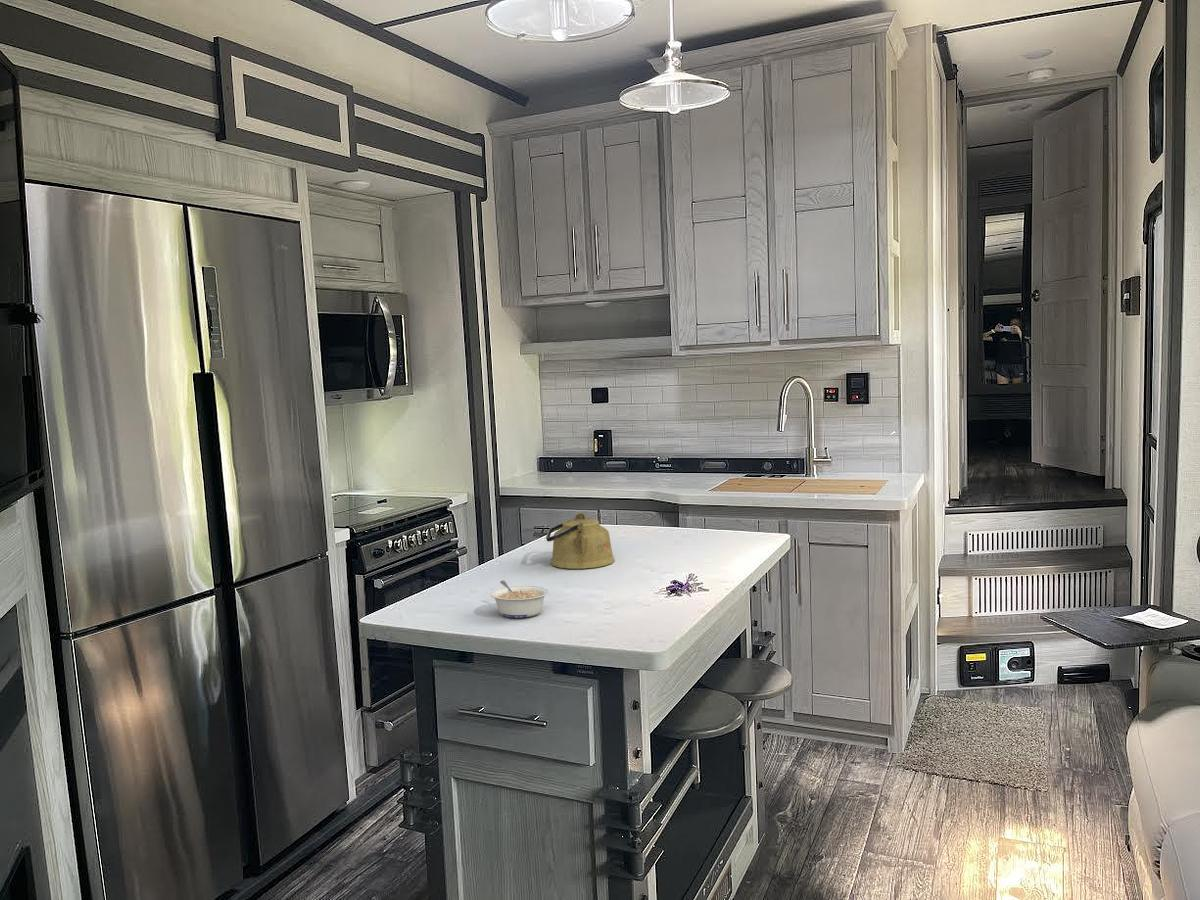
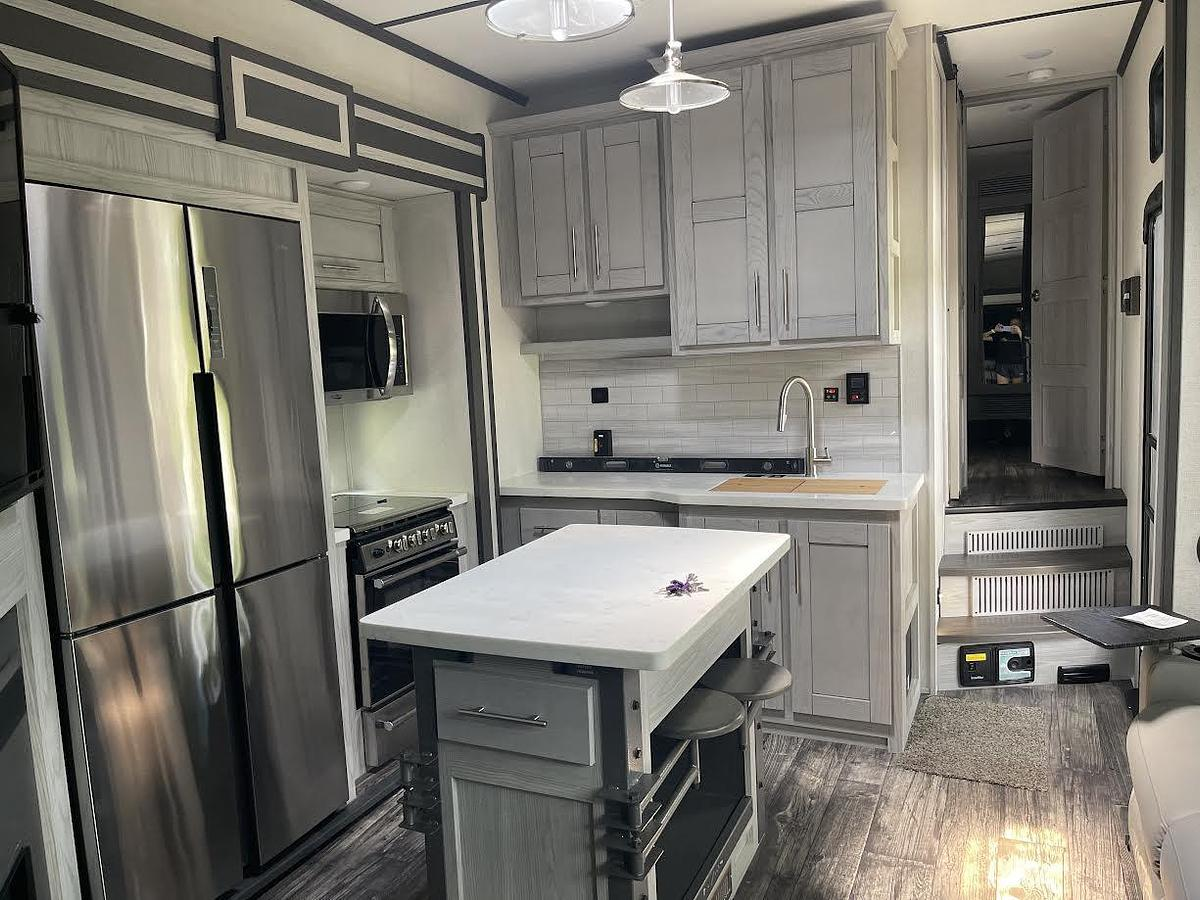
- kettle [545,512,615,570]
- legume [489,579,550,619]
